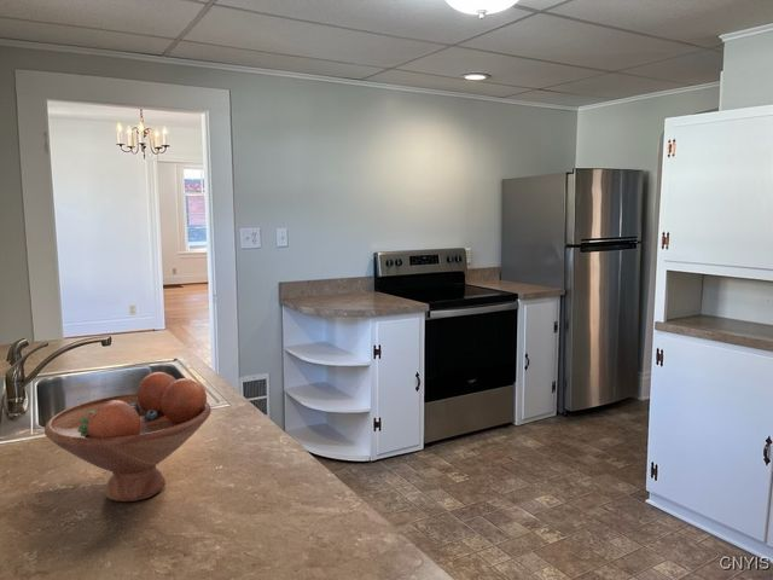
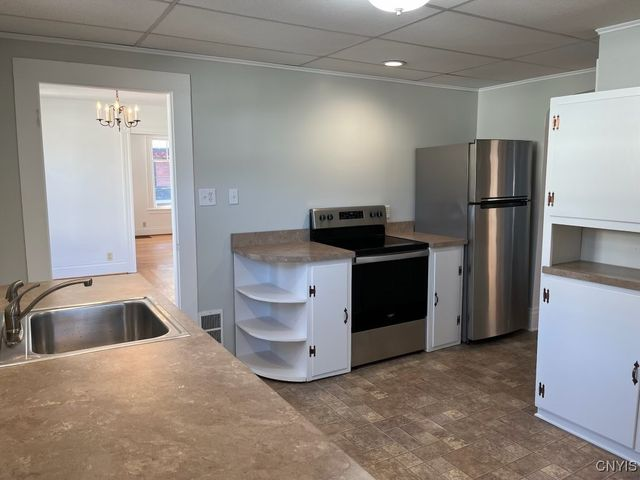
- fruit bowl [43,371,213,503]
